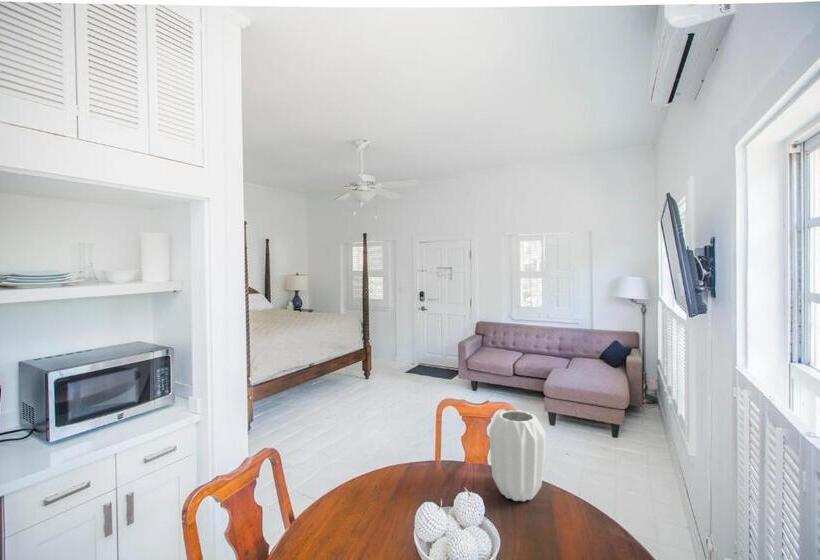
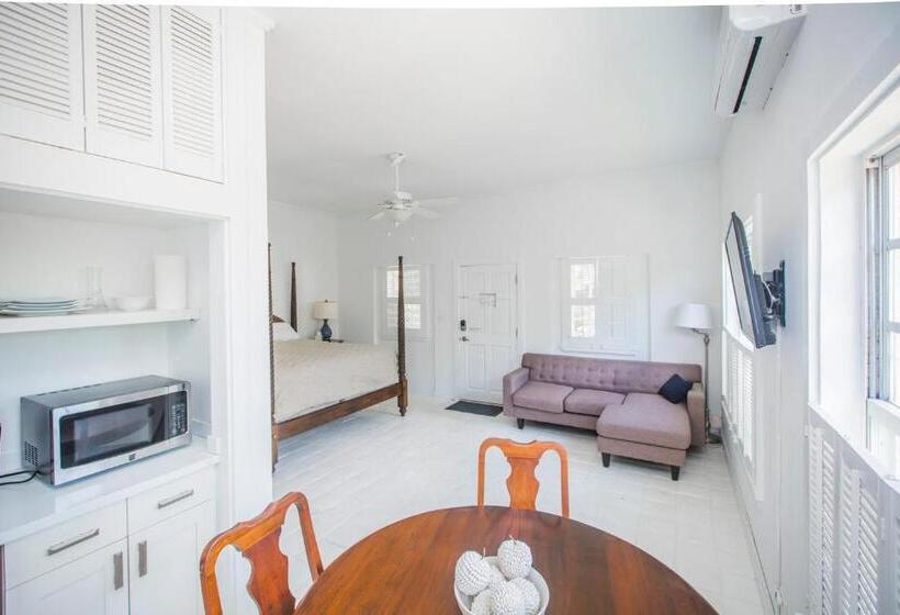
- vase [488,409,546,502]
